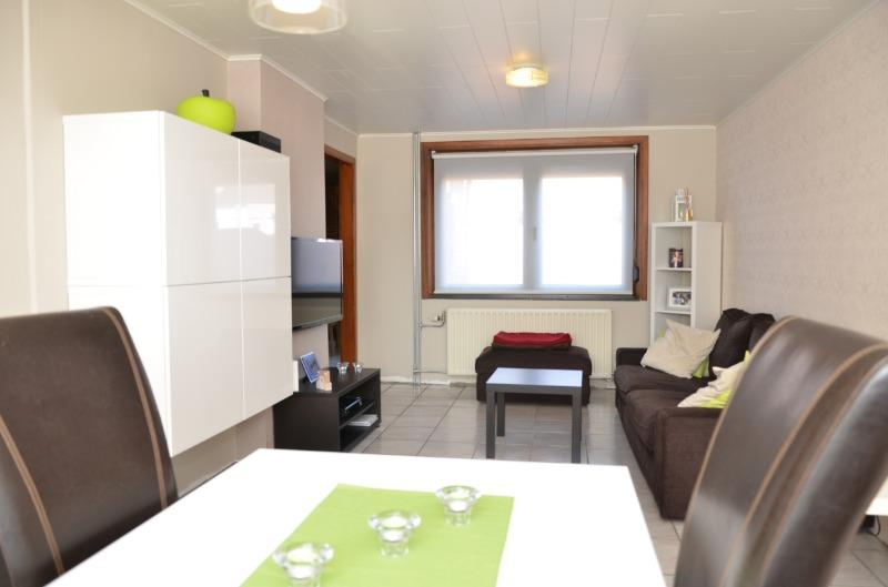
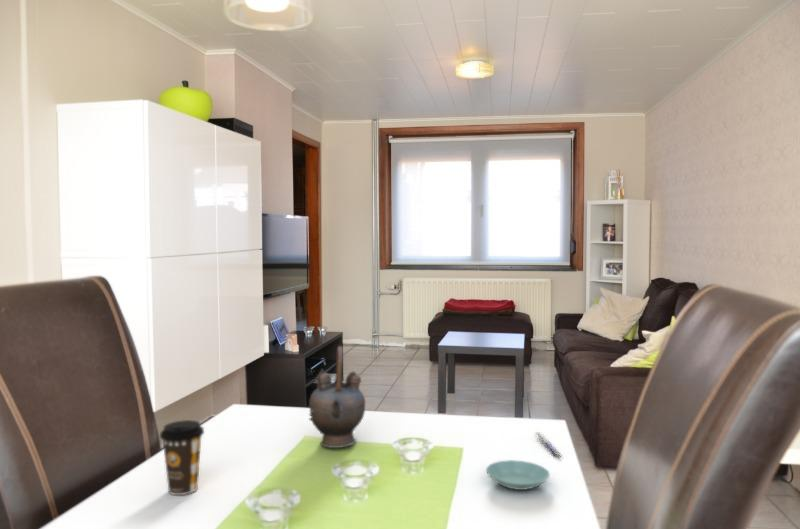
+ pen [534,431,562,457]
+ teapot [308,345,367,449]
+ coffee cup [159,419,205,496]
+ saucer [485,459,551,491]
